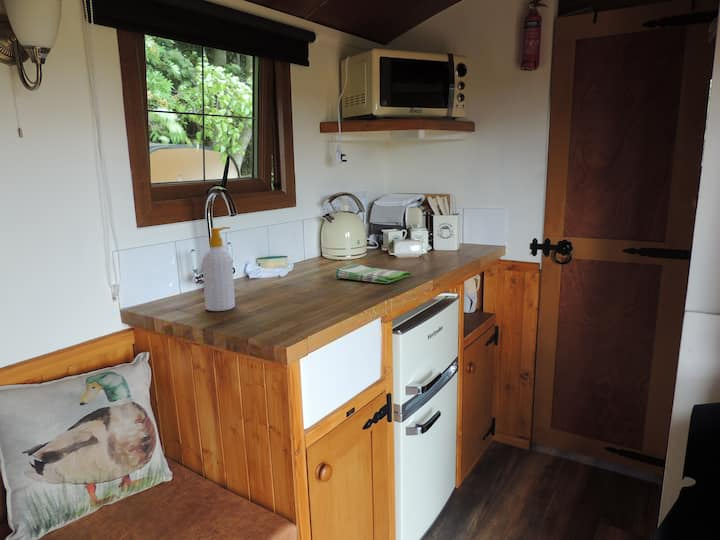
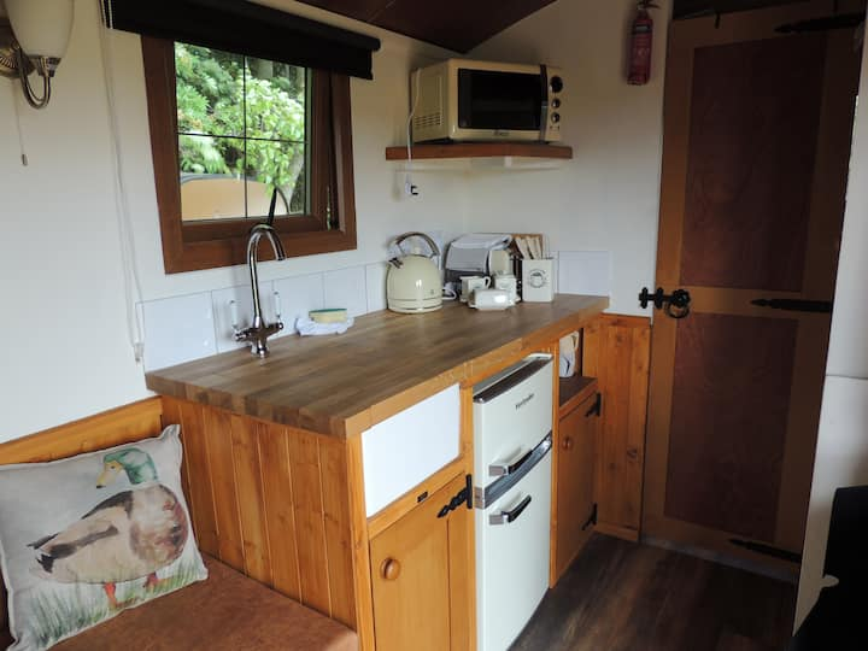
- soap bottle [201,226,236,312]
- dish towel [333,263,412,284]
